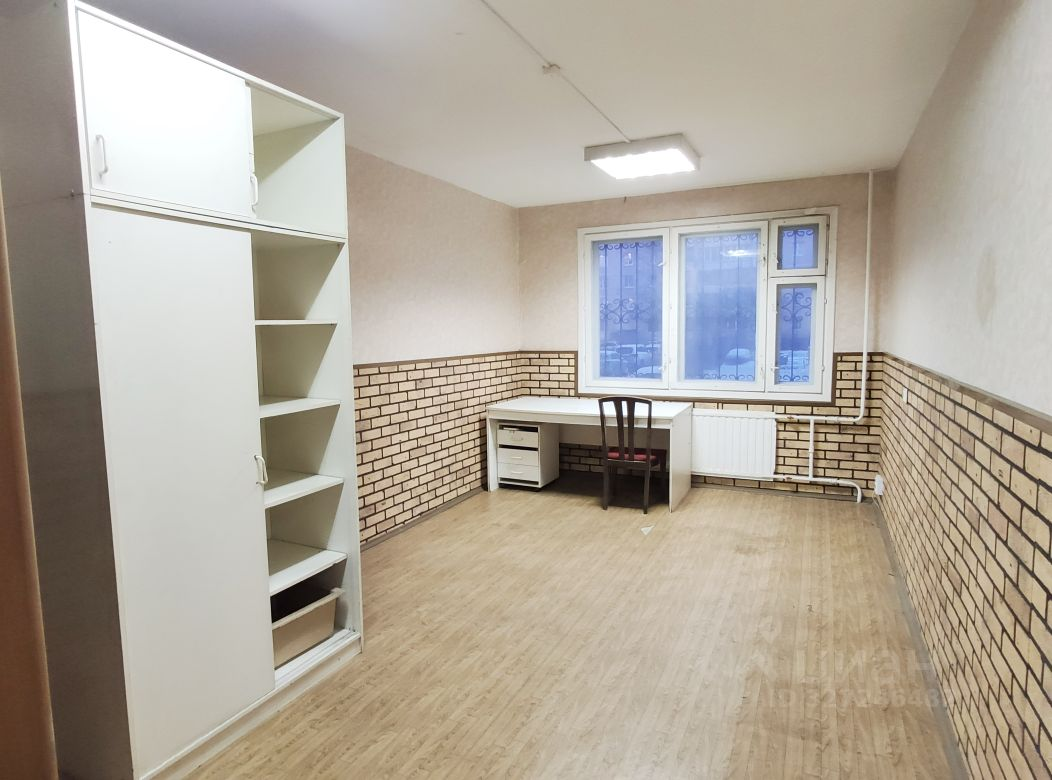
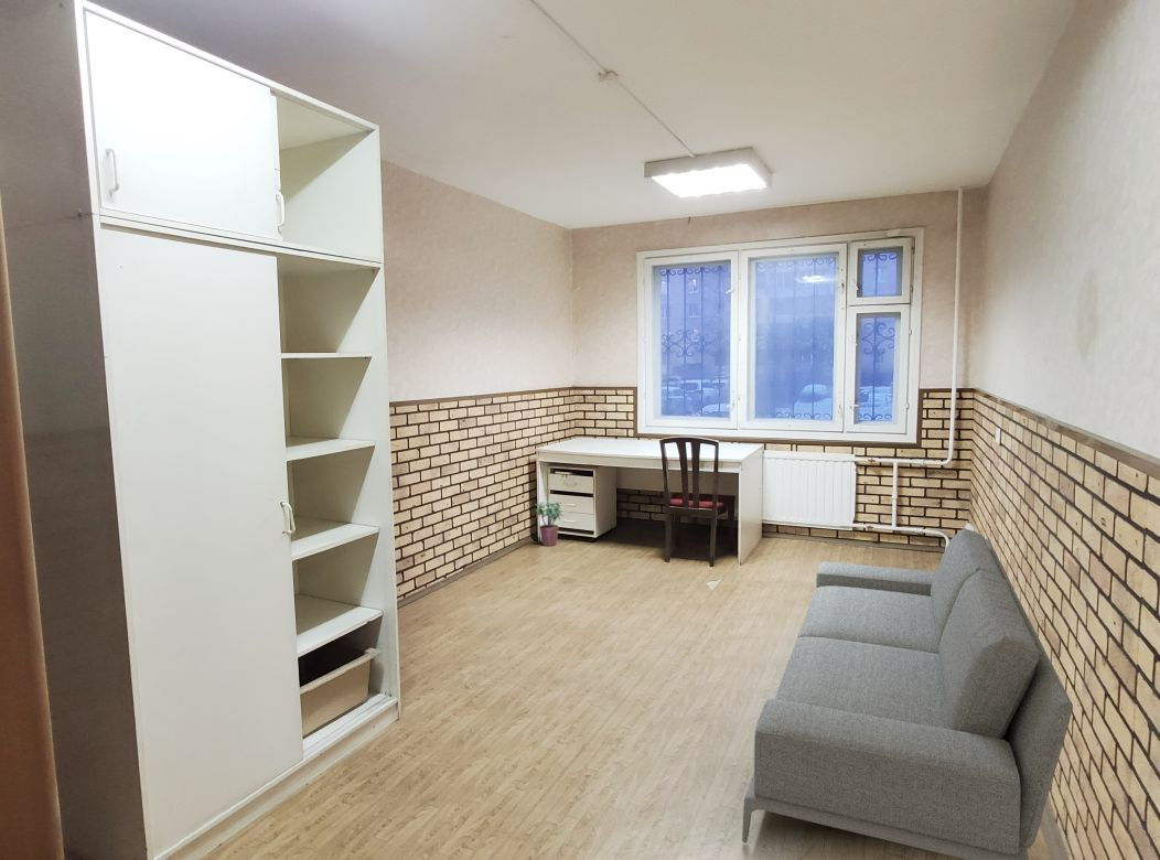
+ potted plant [534,501,565,547]
+ three-seat sofa [741,527,1074,860]
